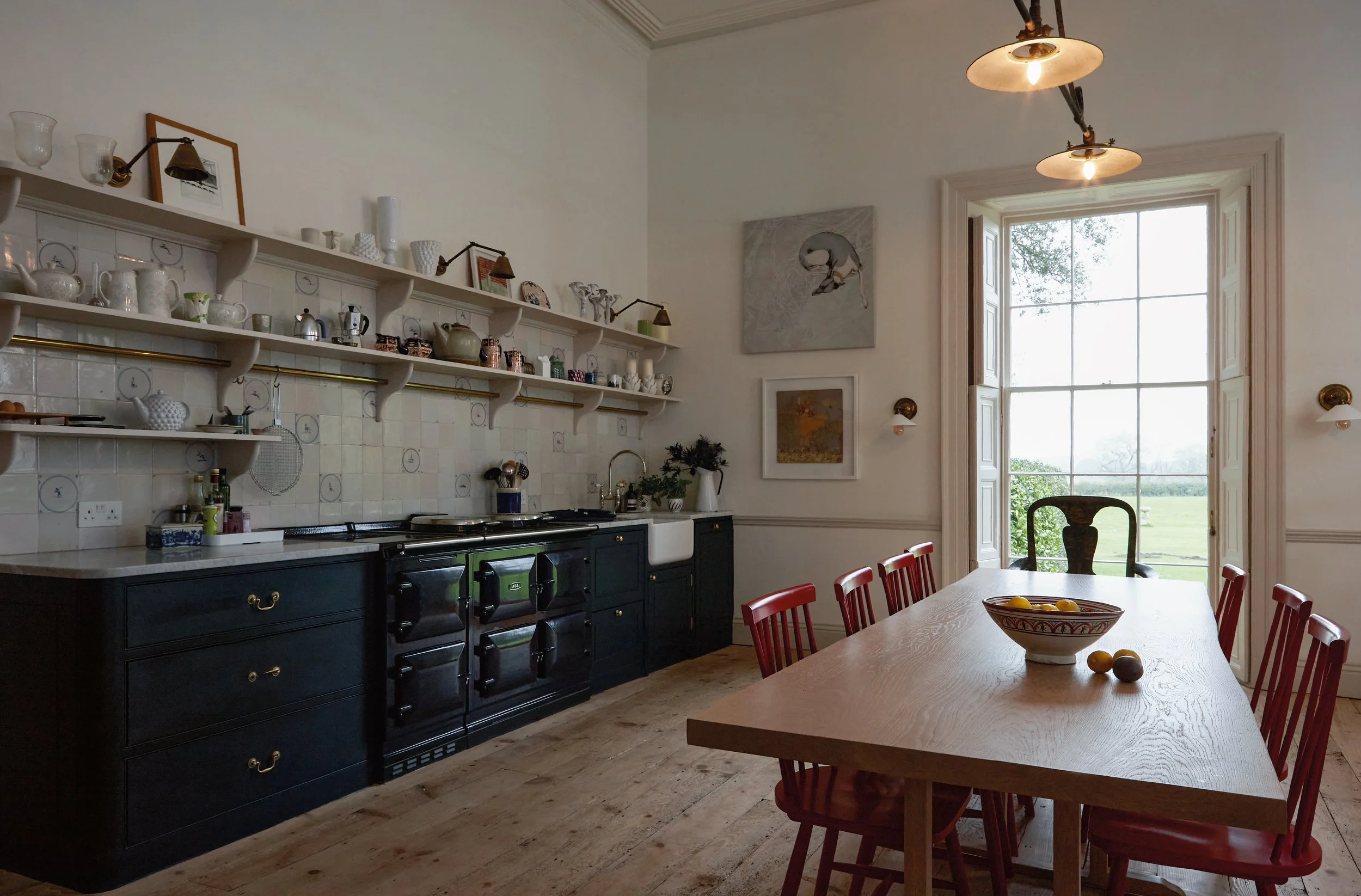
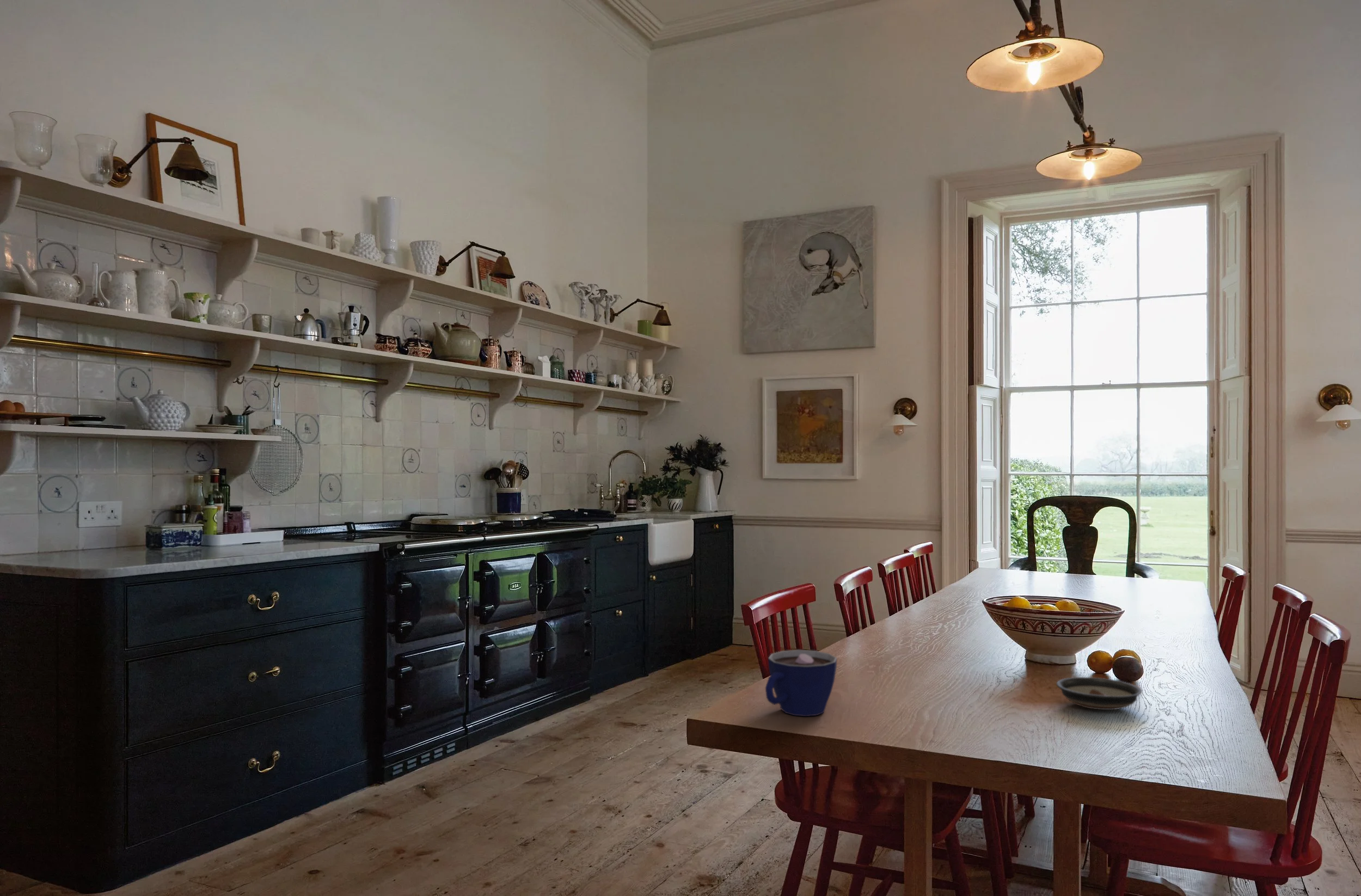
+ cup [765,649,837,717]
+ saucer [1056,677,1142,710]
